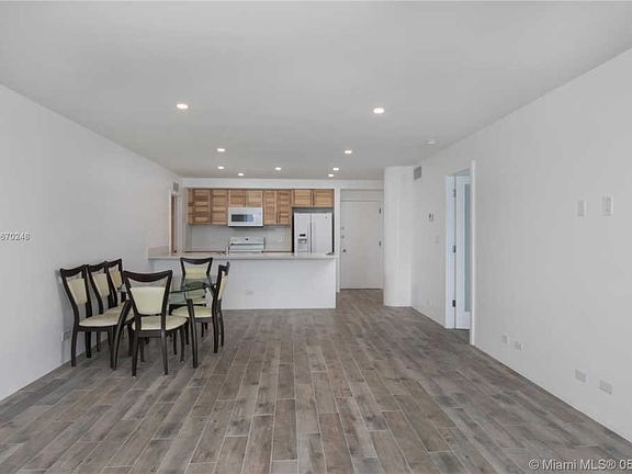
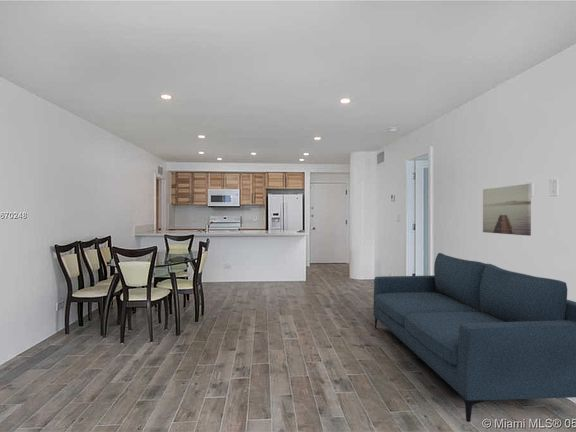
+ sofa [373,252,576,423]
+ wall art [482,183,532,237]
